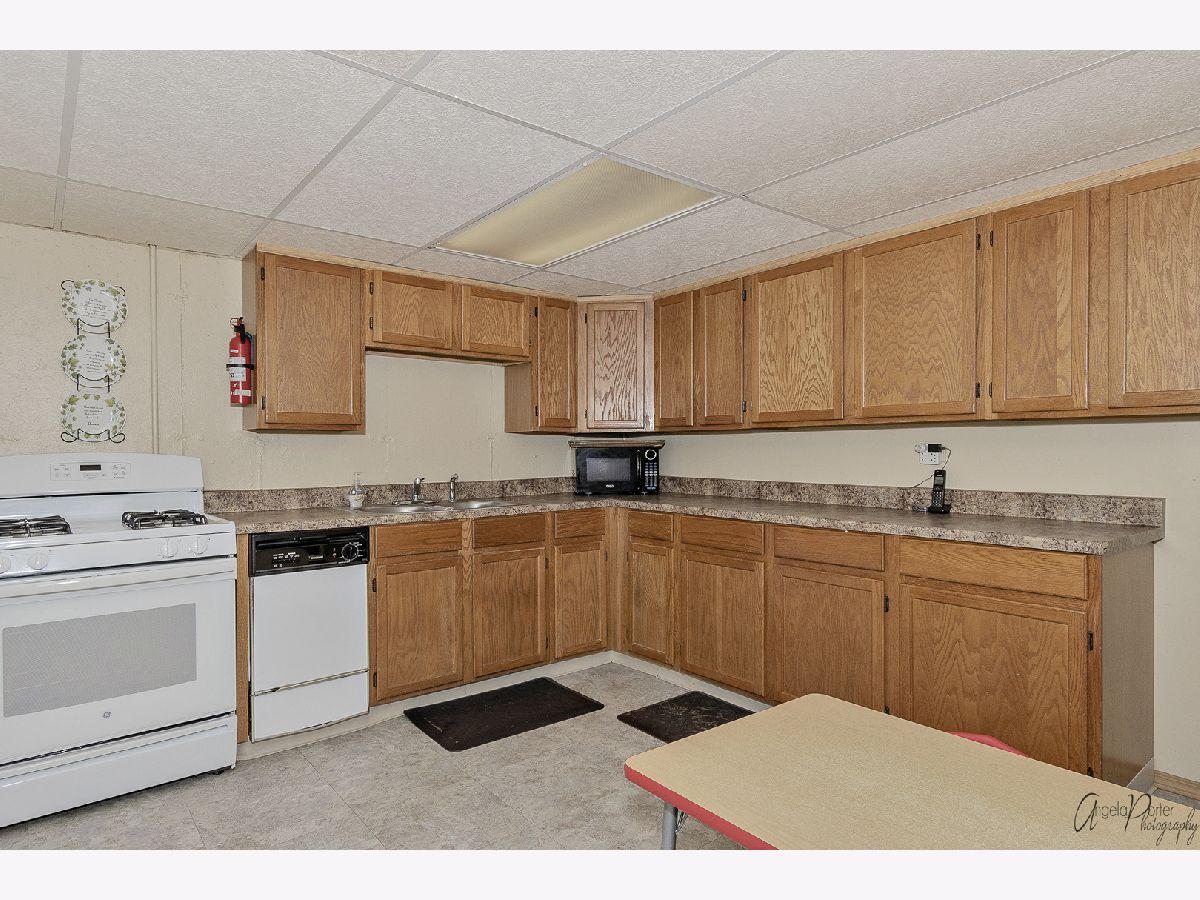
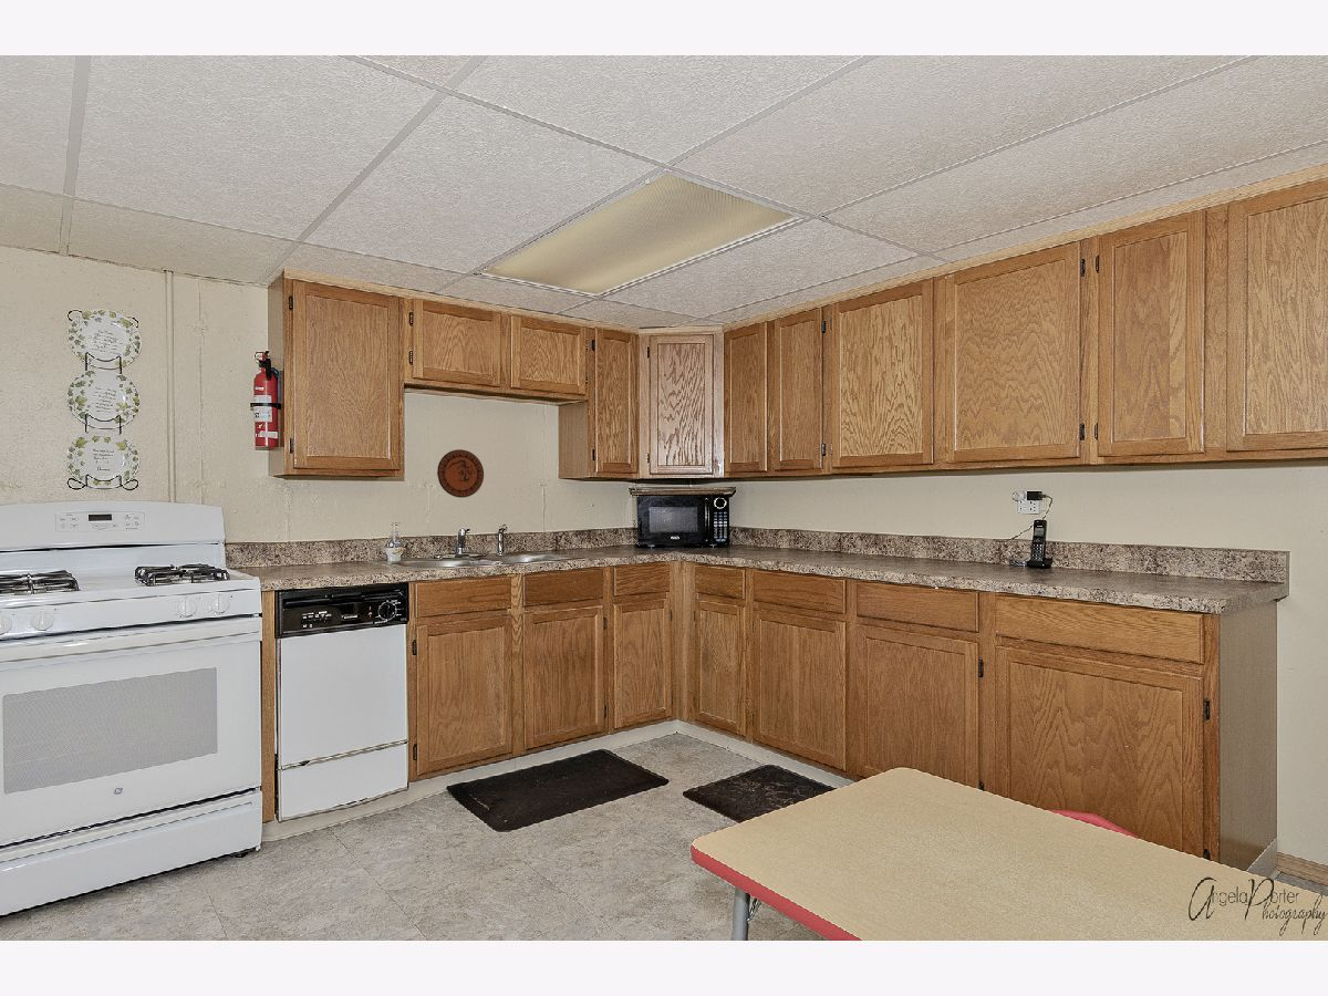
+ decorative plate [436,448,485,499]
